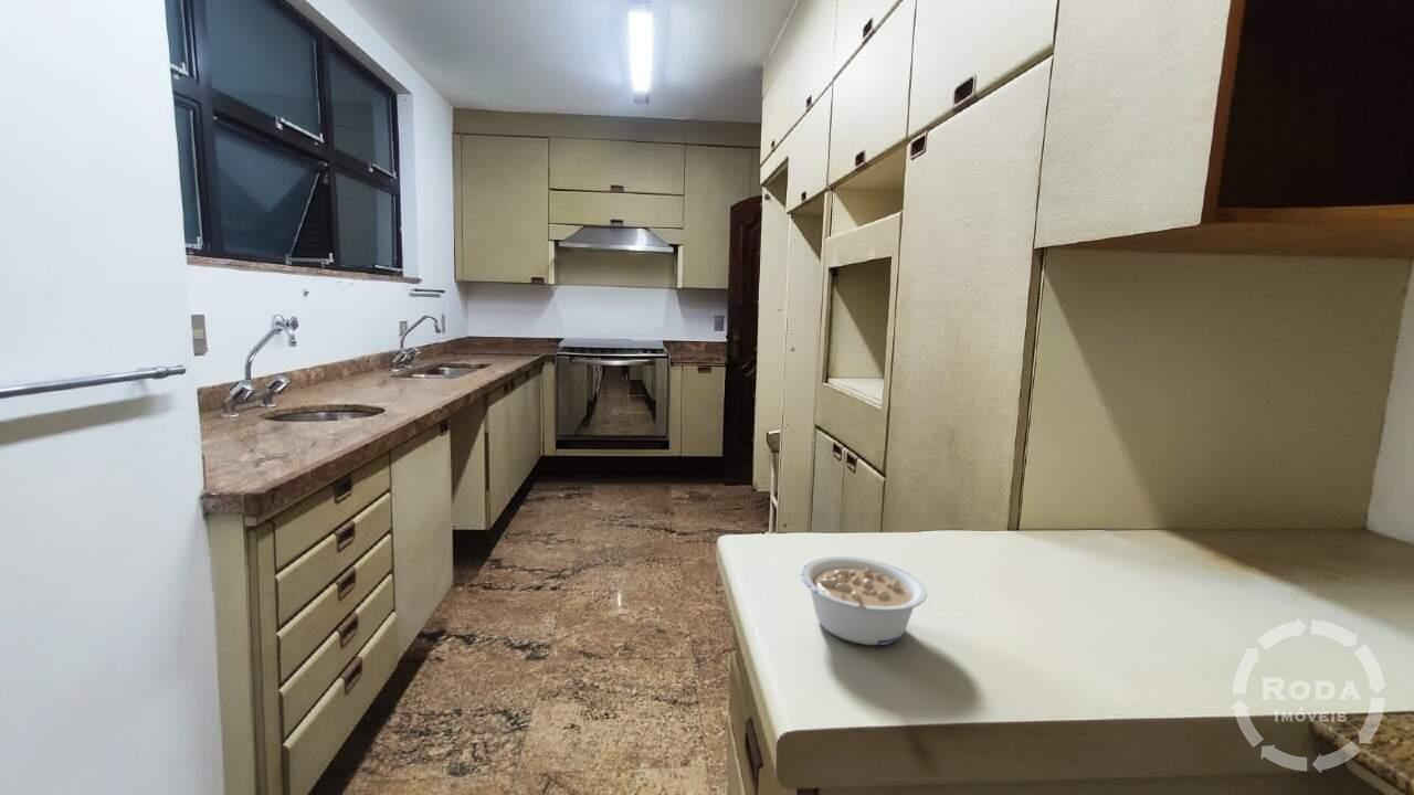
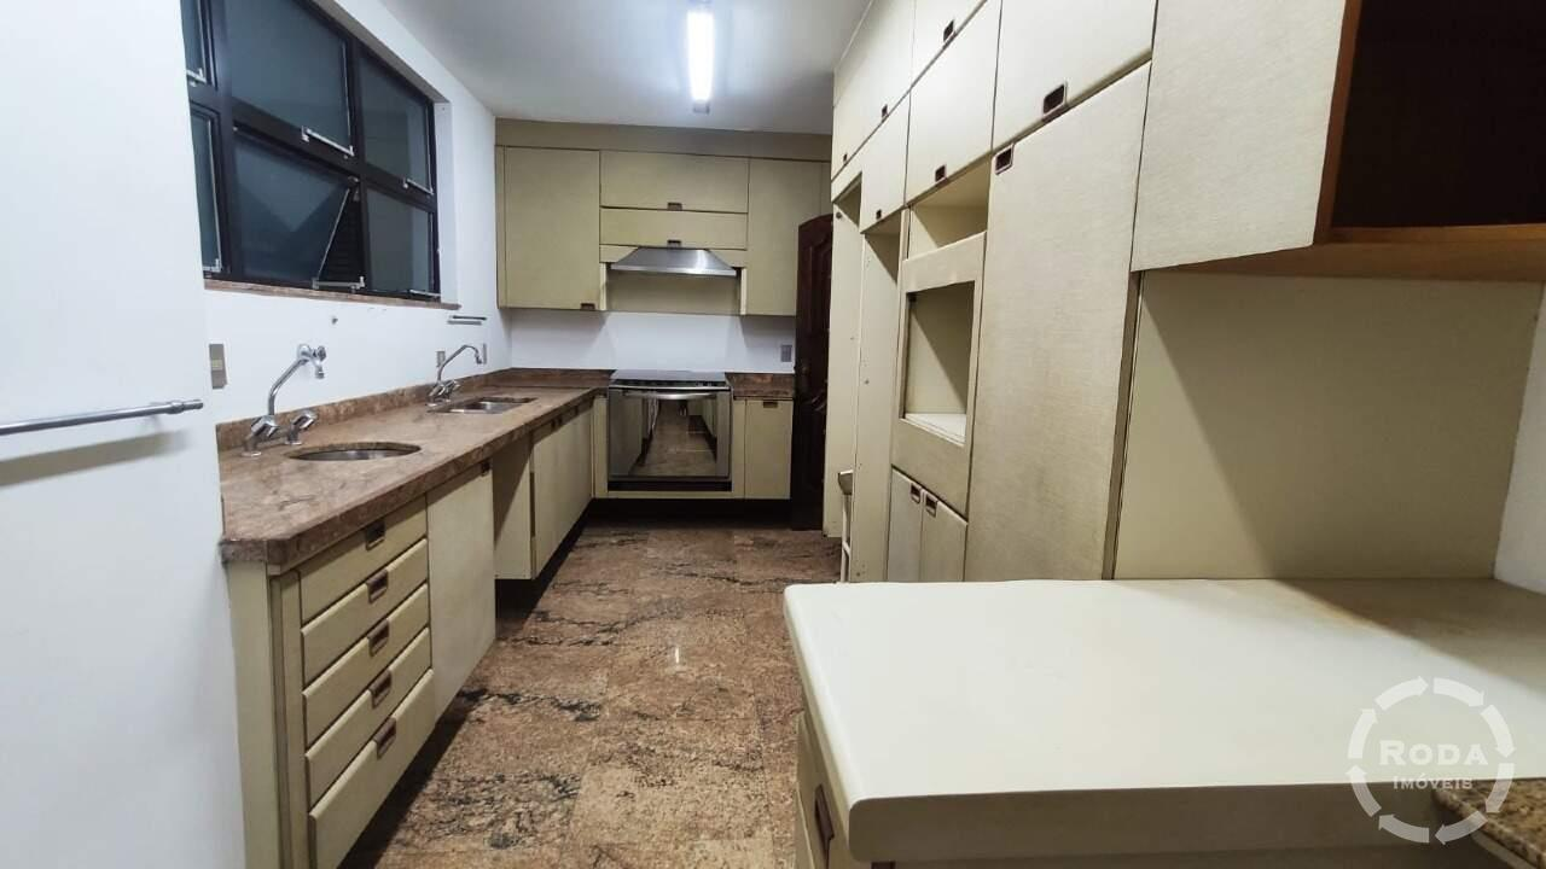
- legume [799,555,928,646]
